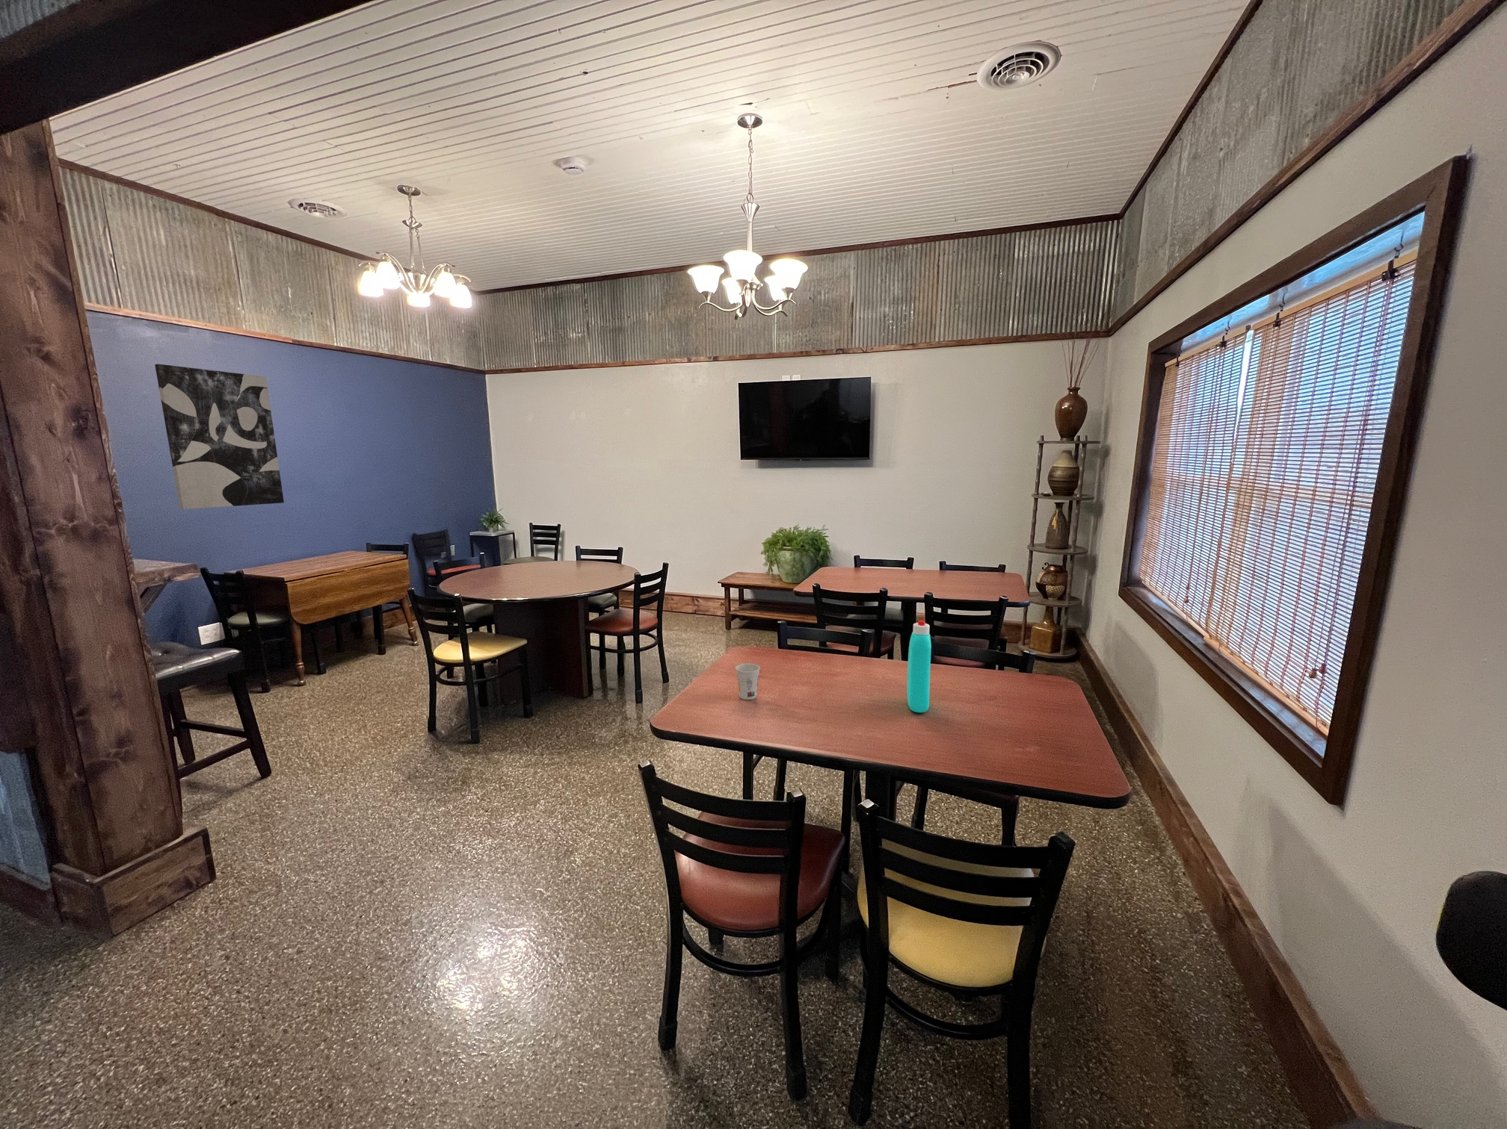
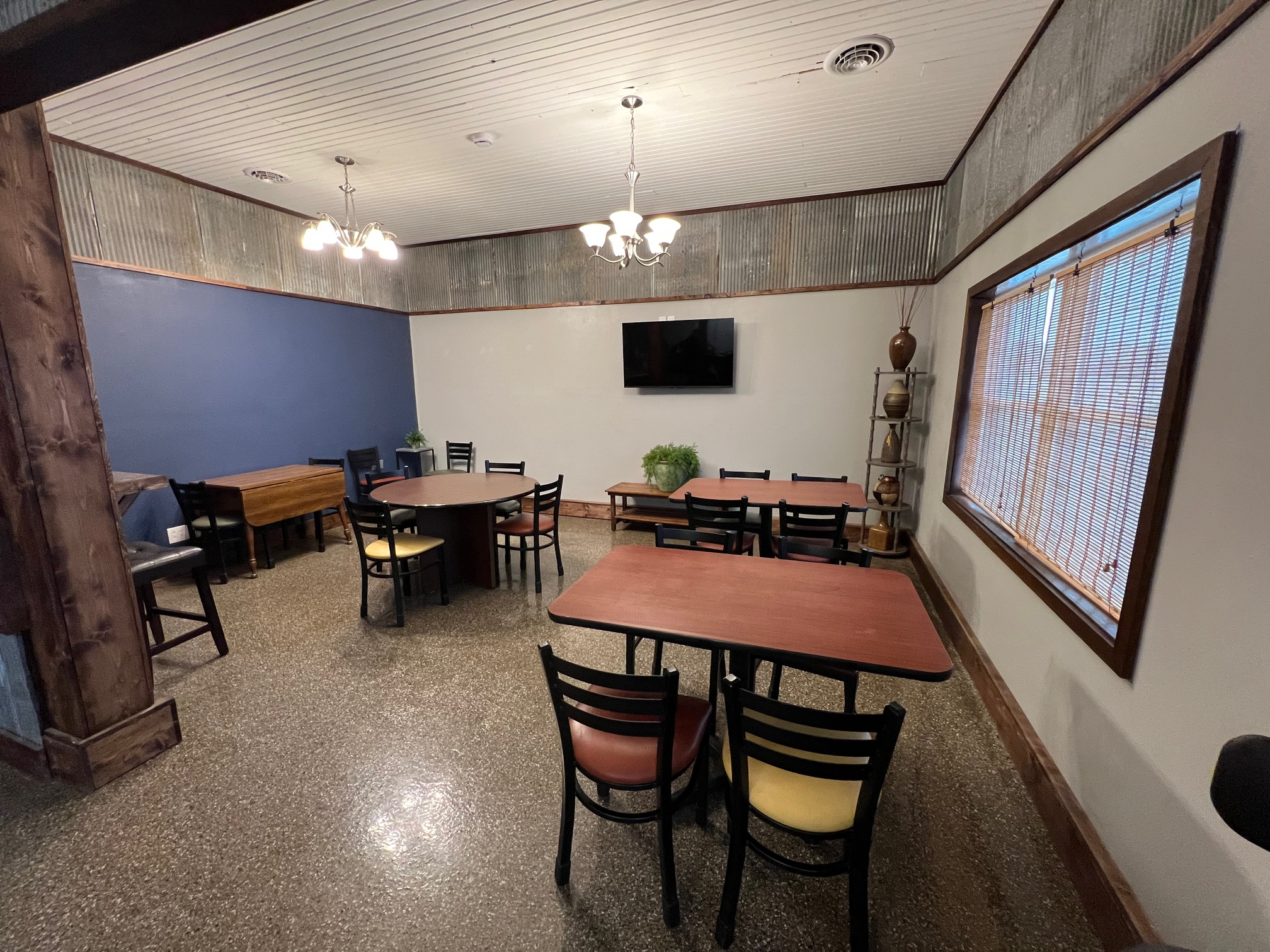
- bottle [907,620,933,713]
- wall art [154,364,285,510]
- cup [735,662,761,701]
